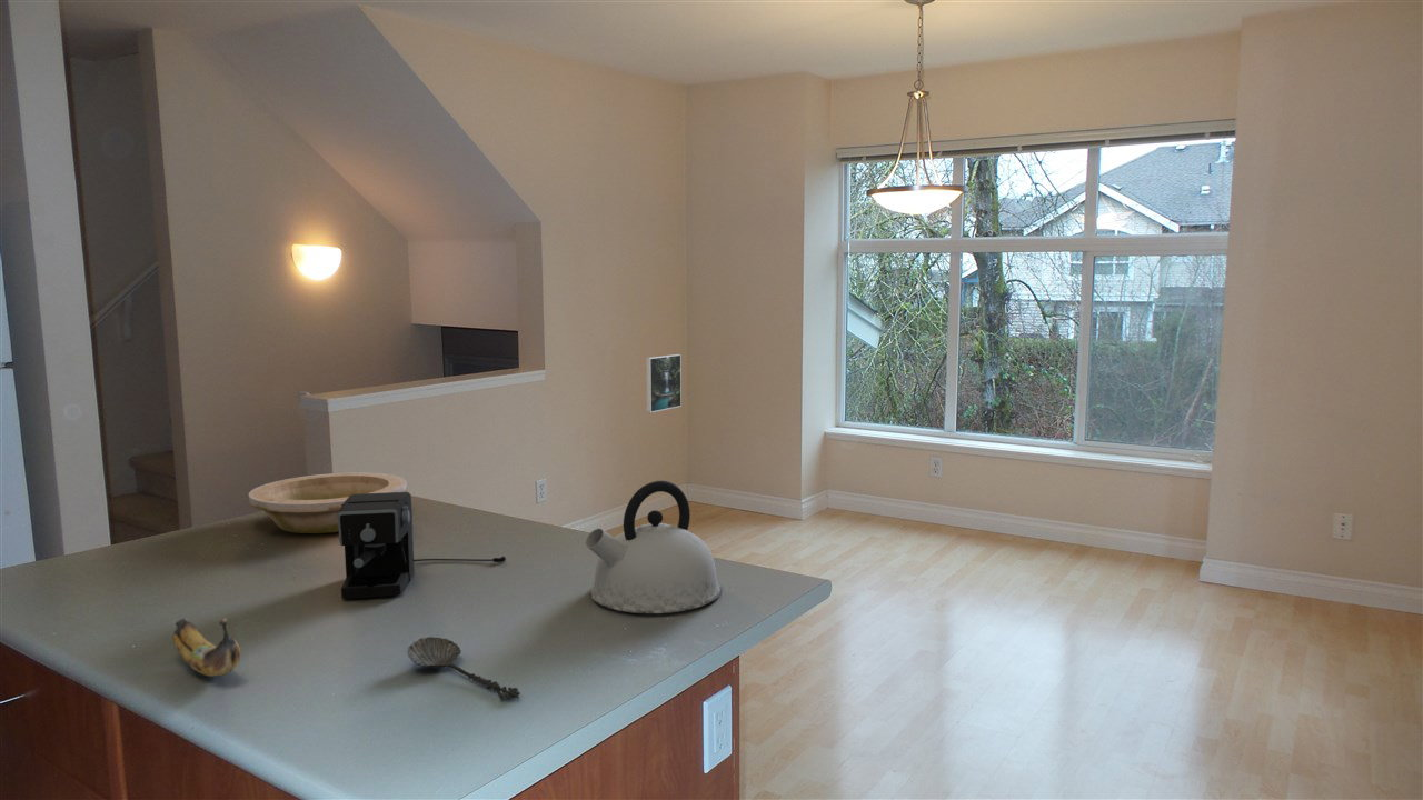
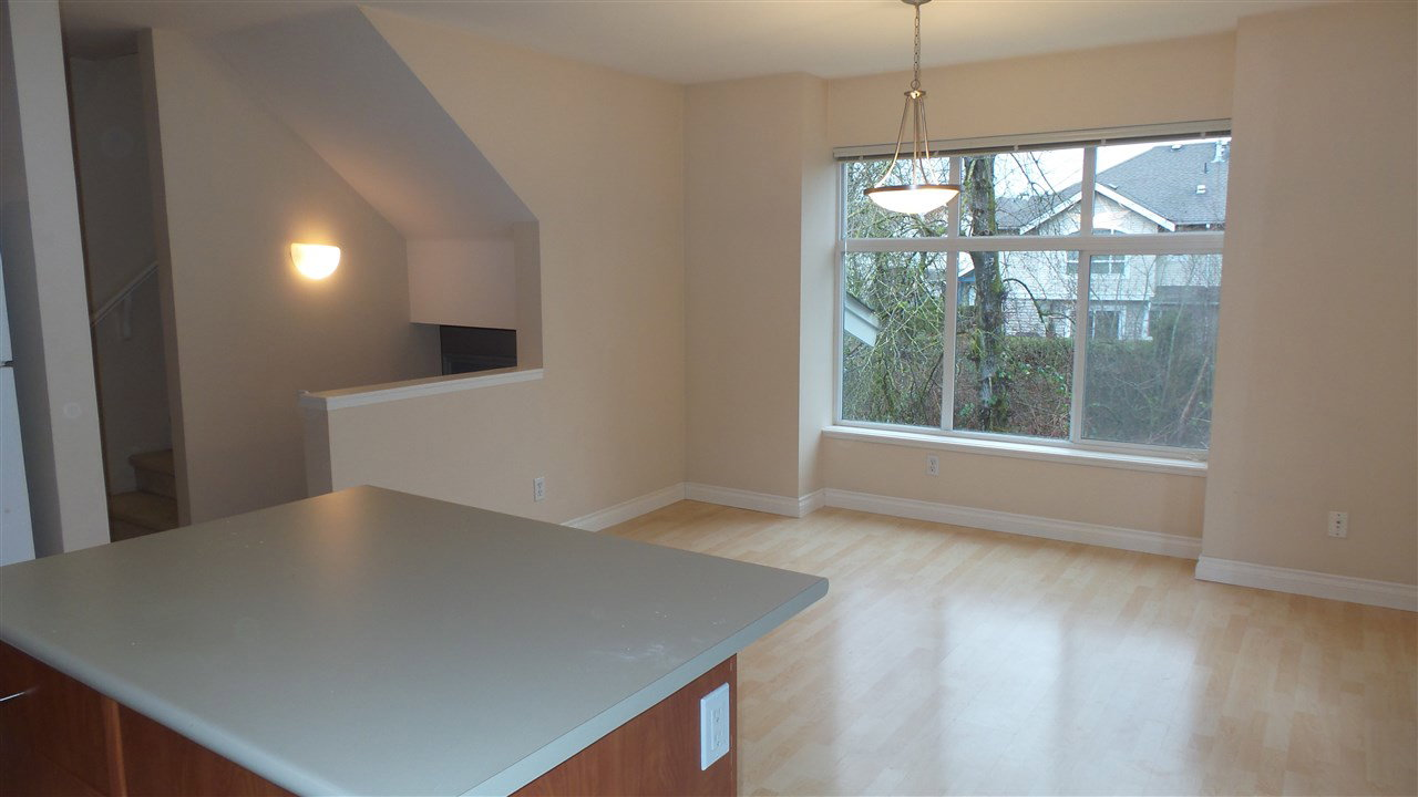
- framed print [645,353,683,413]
- kettle [585,480,722,614]
- spoon [406,636,520,700]
- bowl [248,471,408,534]
- coffee maker [338,491,507,600]
- banana [172,617,242,678]
